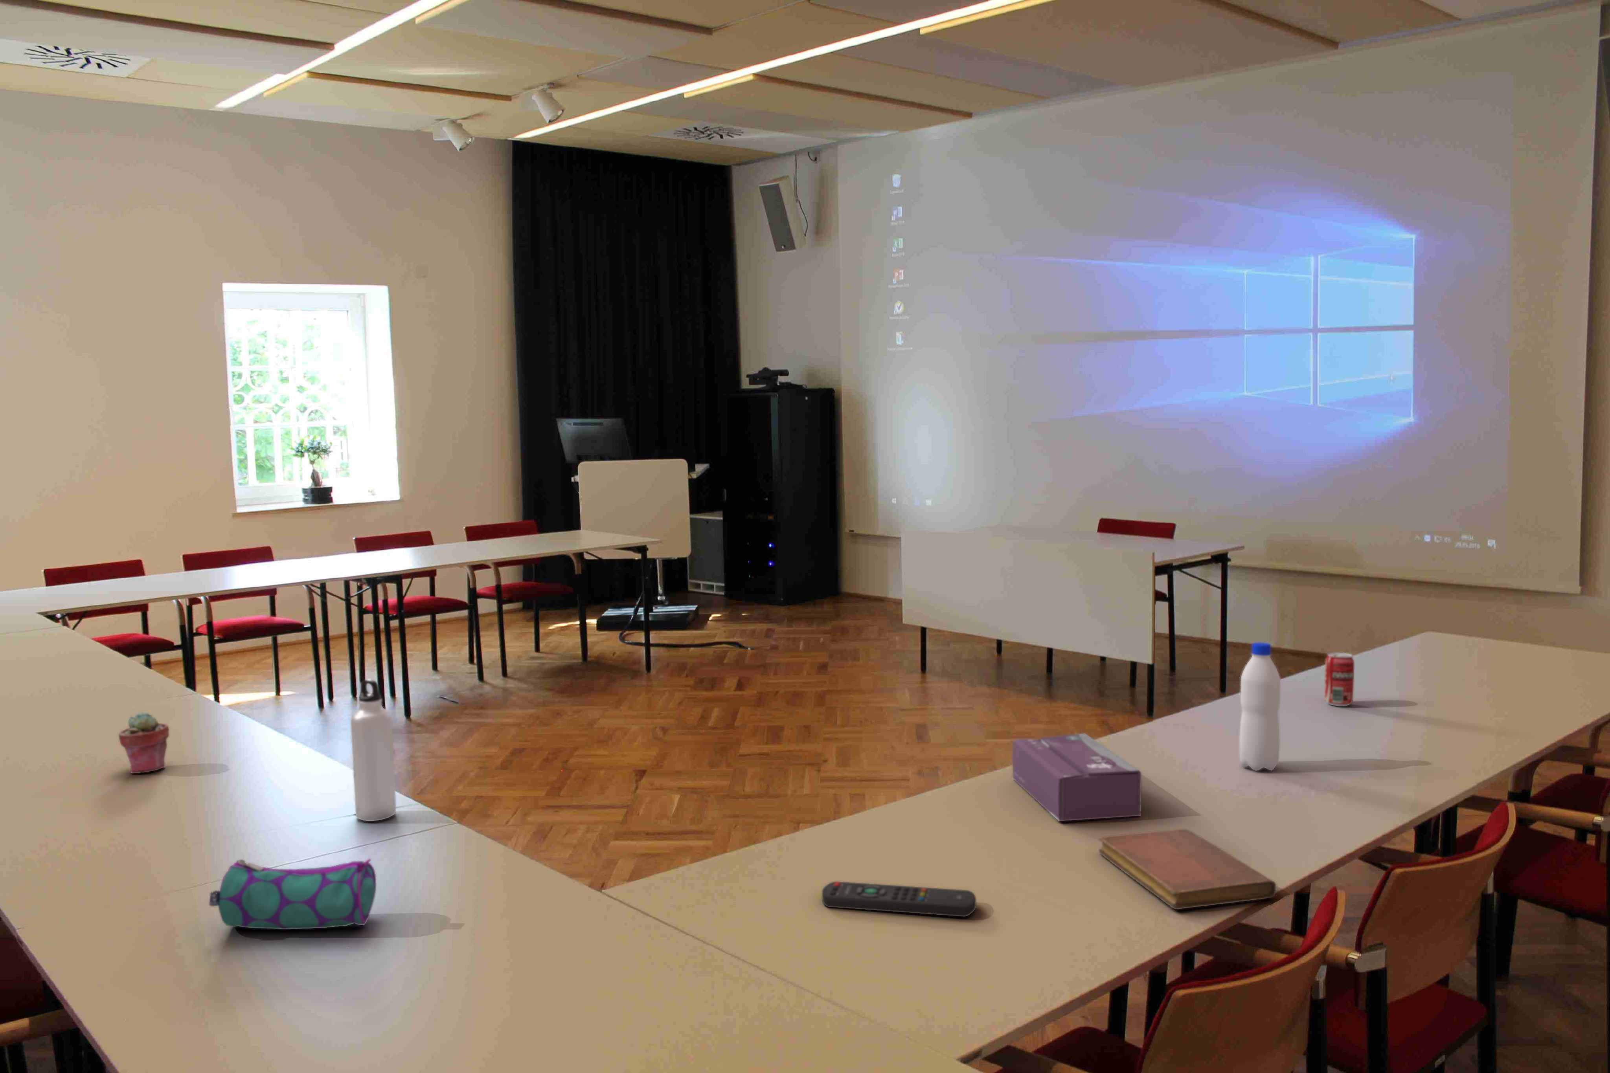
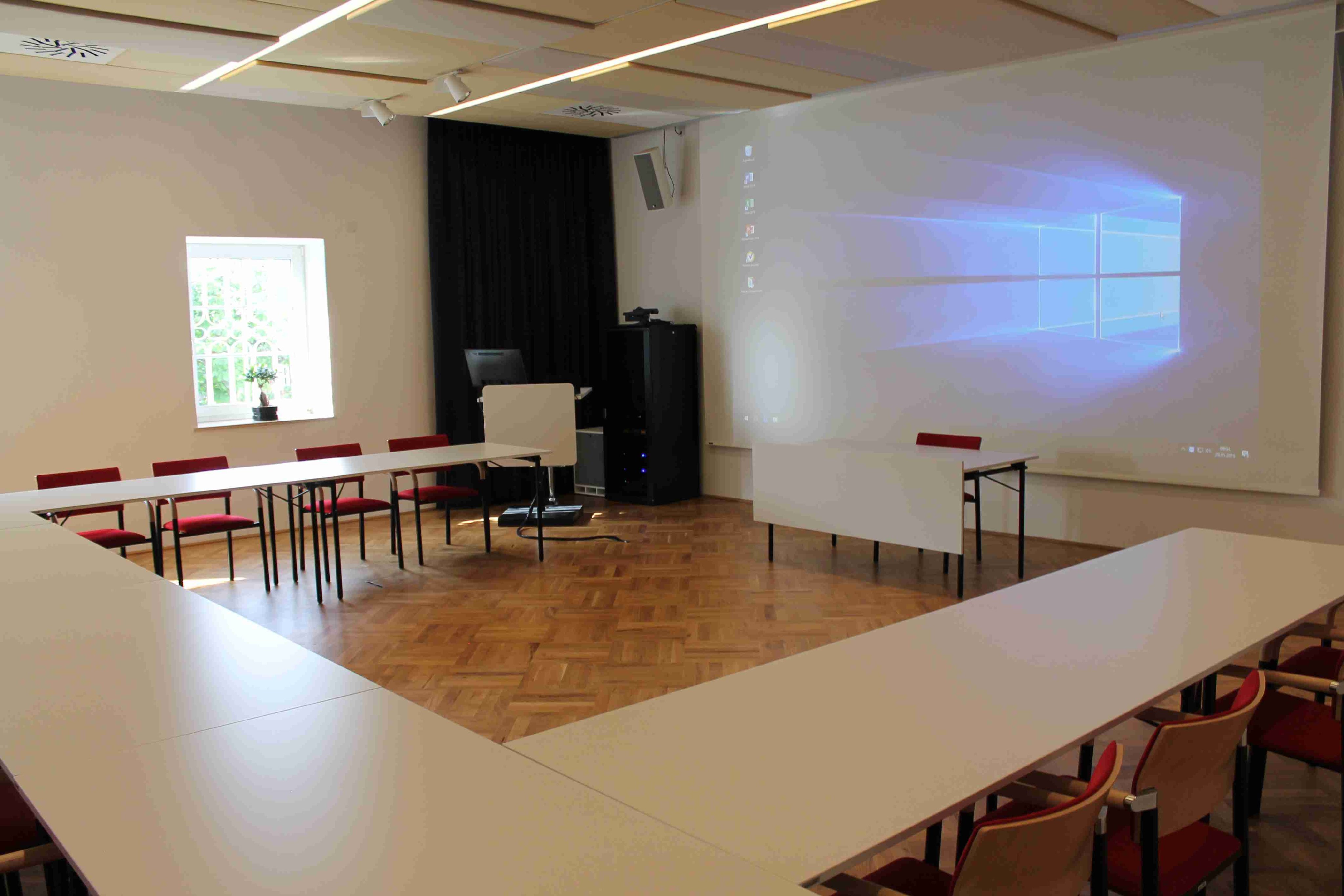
- water bottle [350,679,397,822]
- pencil case [208,859,376,930]
- water bottle [1239,642,1281,771]
- tissue box [1012,733,1142,822]
- potted succulent [117,711,170,774]
- beverage can [1324,653,1355,707]
- notebook [1098,829,1277,910]
- remote control [822,881,976,917]
